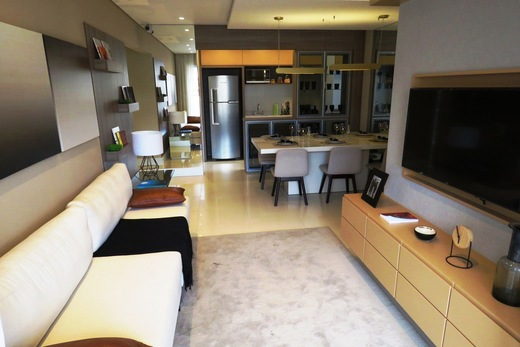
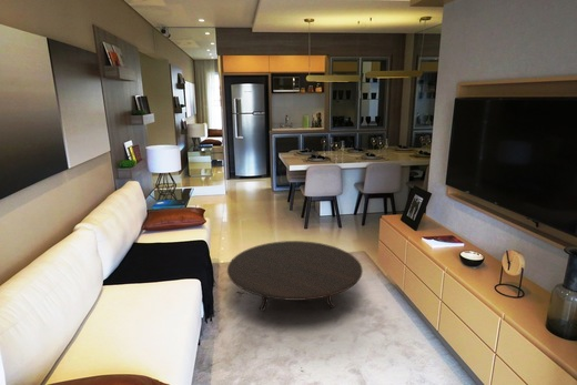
+ table [226,240,364,312]
